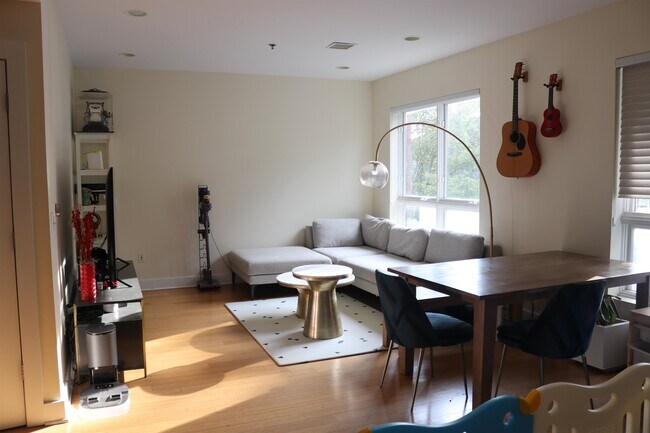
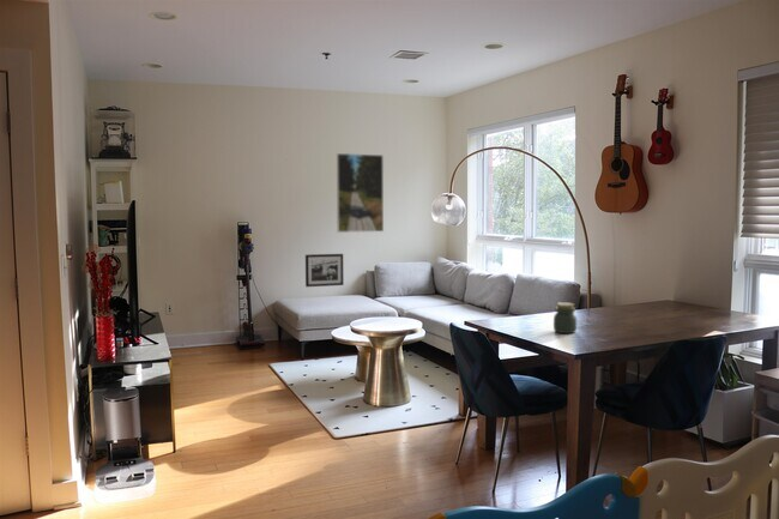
+ picture frame [304,253,345,288]
+ jar [552,302,578,334]
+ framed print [336,152,385,234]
